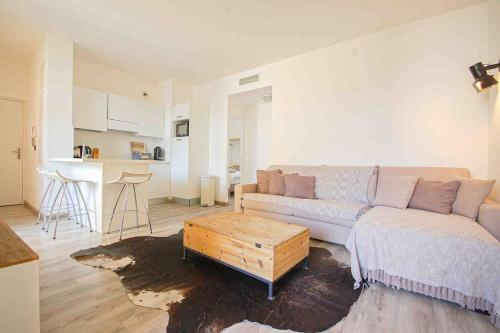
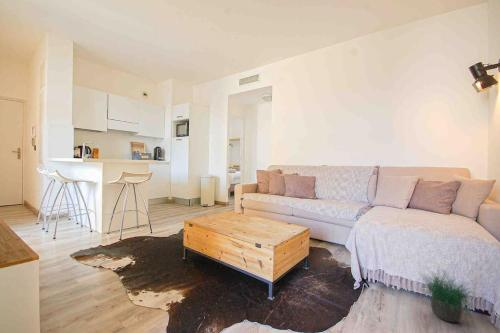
+ potted plant [417,261,484,323]
